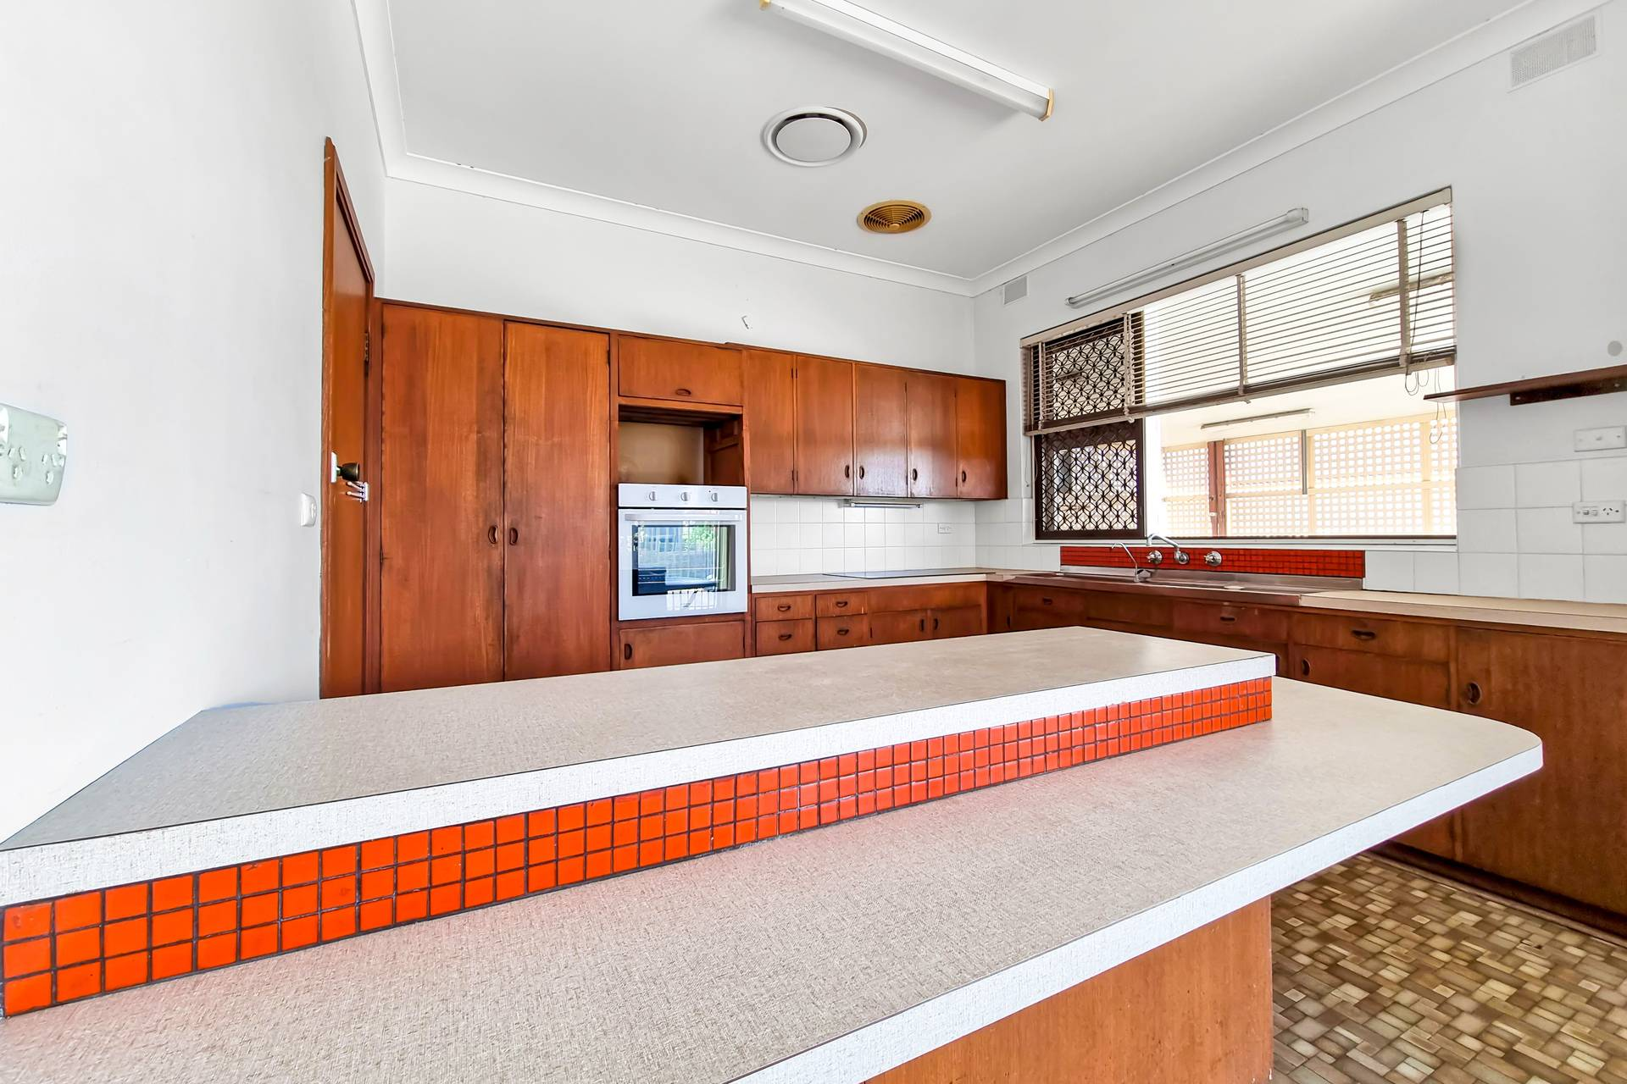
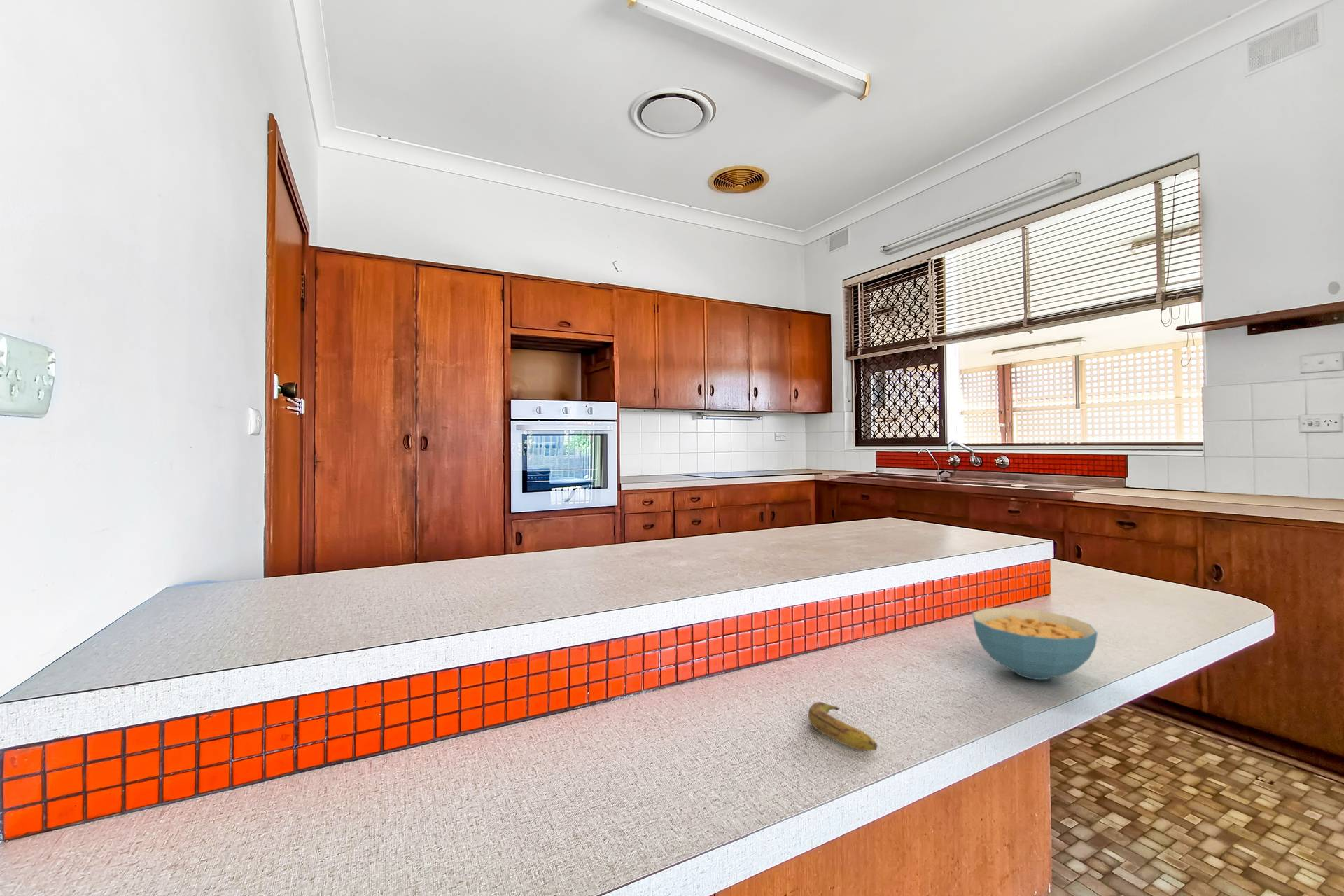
+ cereal bowl [972,607,1098,680]
+ banana [808,701,878,752]
